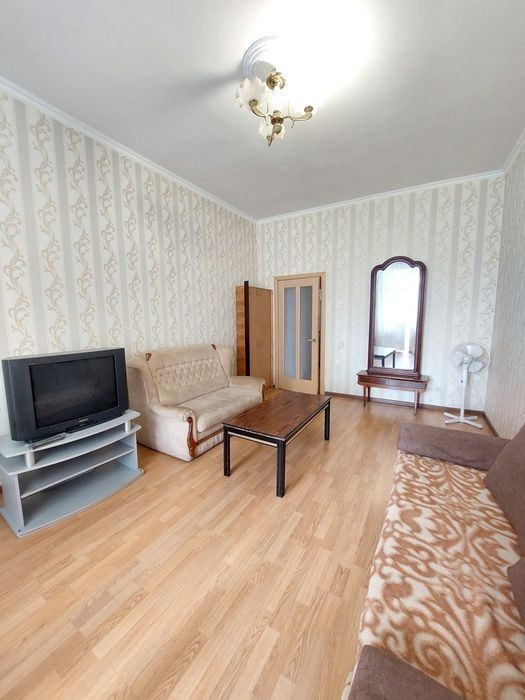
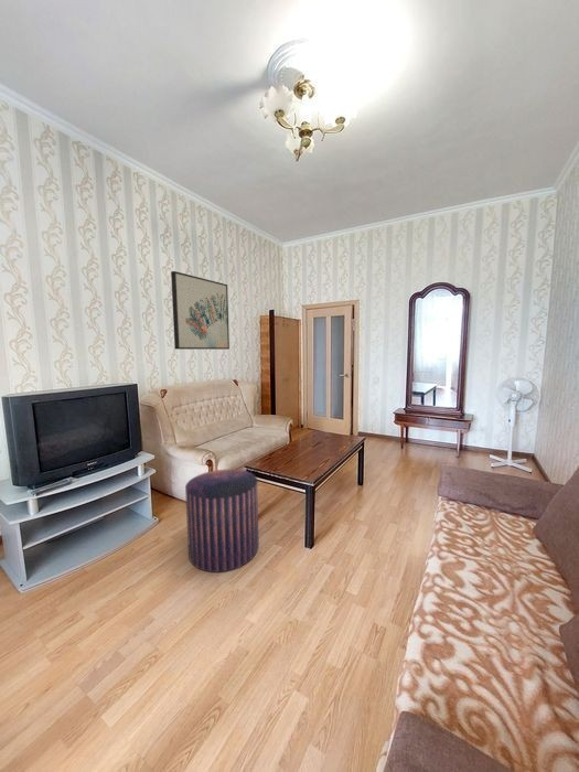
+ pouf [184,469,260,573]
+ wall art [170,270,230,351]
